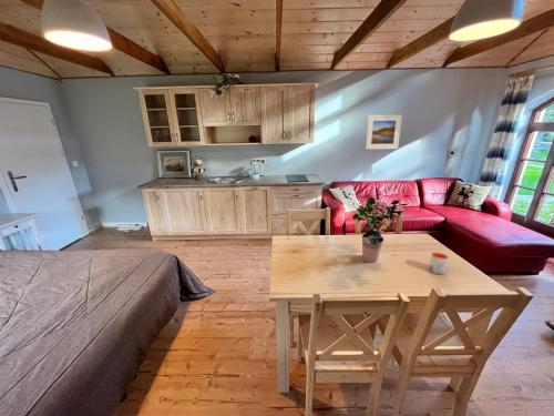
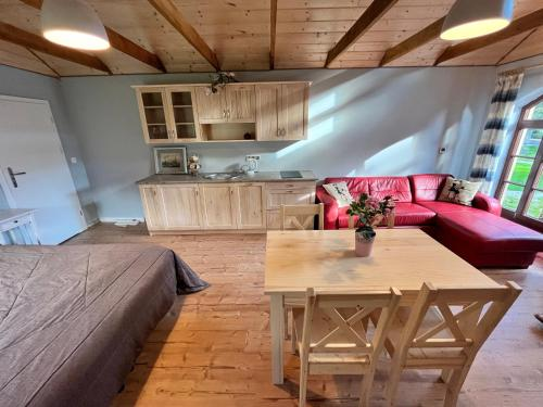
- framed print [365,114,403,150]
- mug [428,252,451,275]
